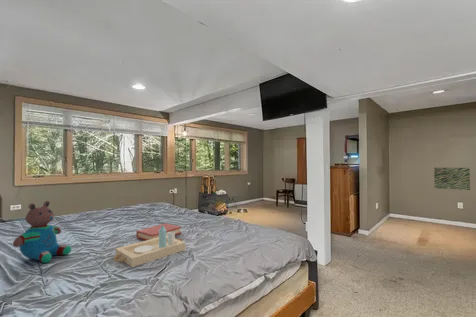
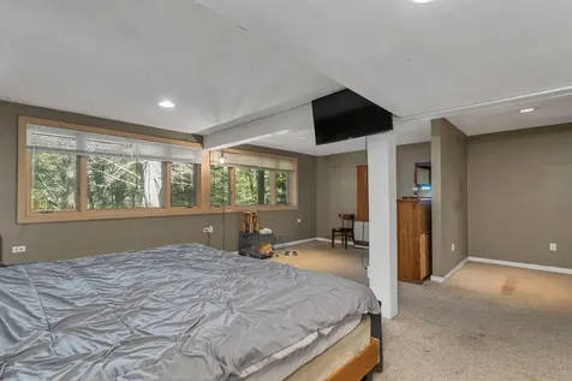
- hardback book [135,222,182,241]
- teddy bear [12,200,72,264]
- serving tray [113,226,186,268]
- wall art [433,167,471,191]
